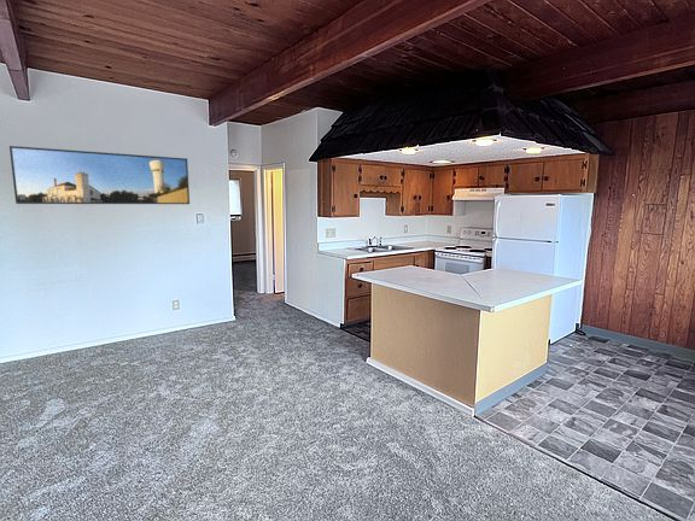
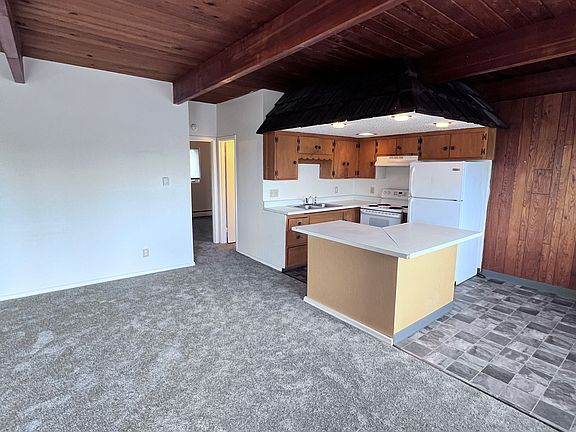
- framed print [8,145,191,205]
